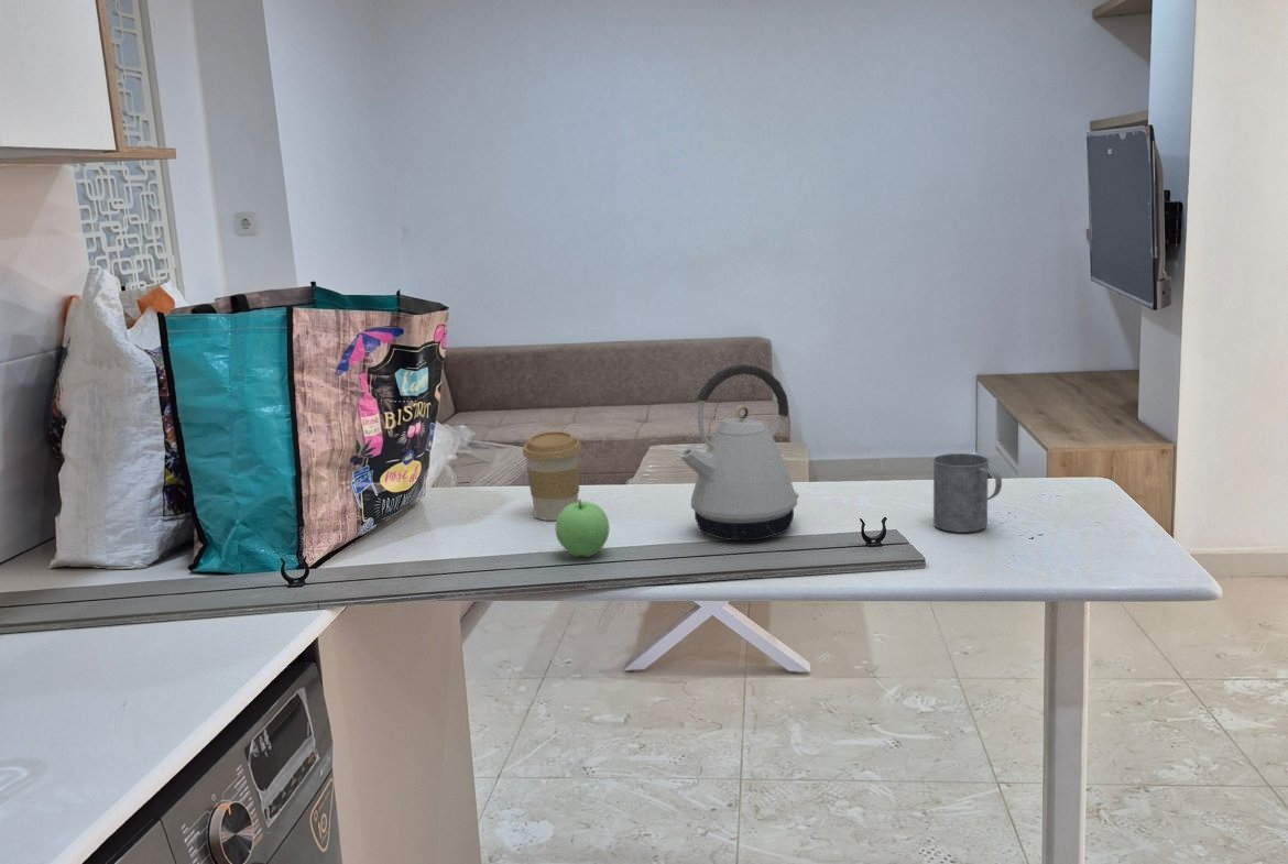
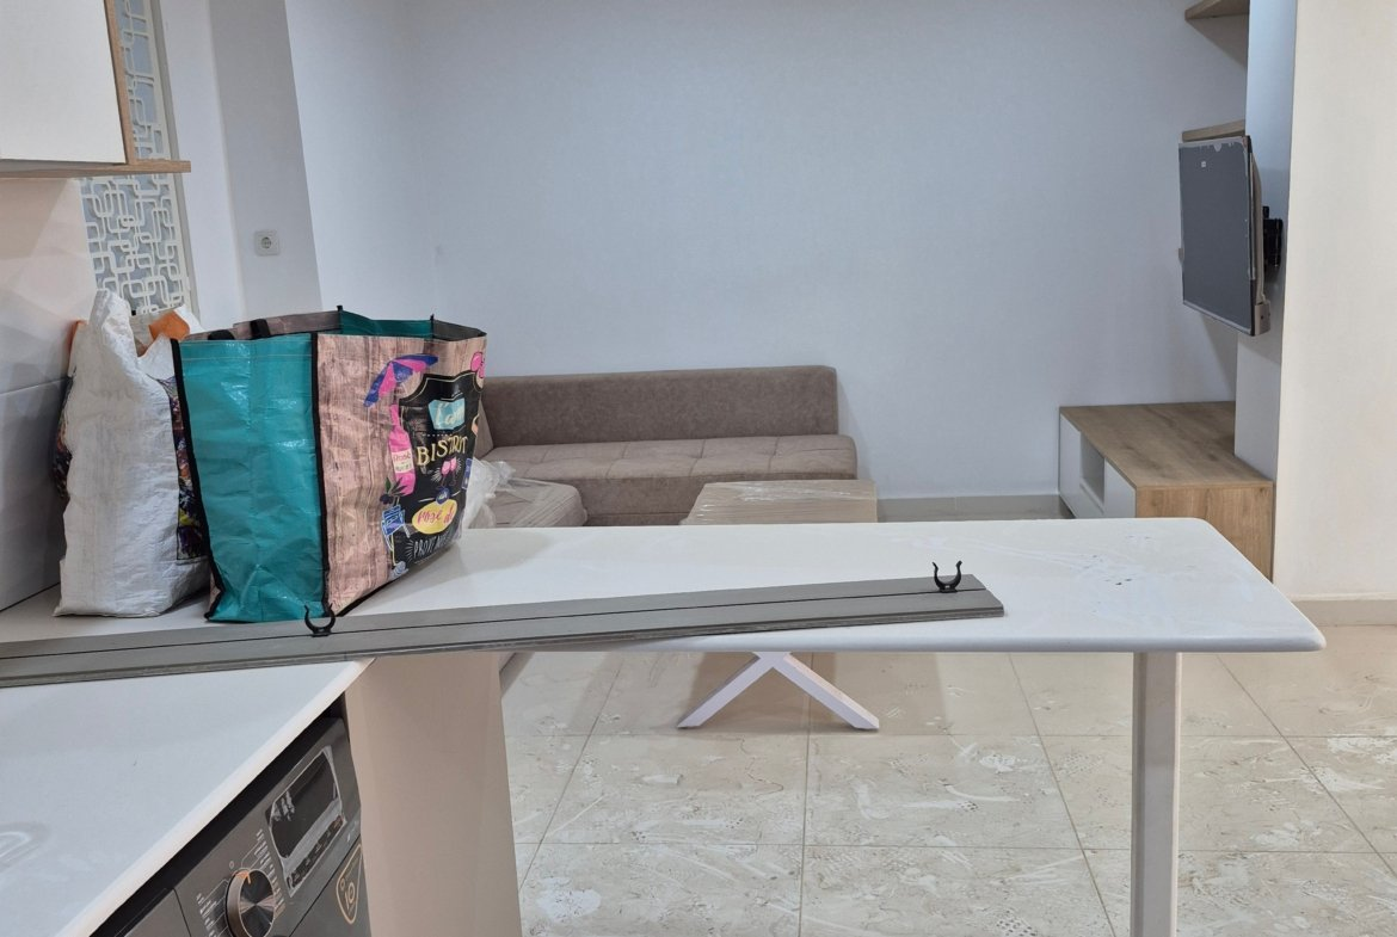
- coffee cup [522,430,582,522]
- kettle [678,363,800,542]
- apple [555,499,610,558]
- mug [931,452,1003,534]
